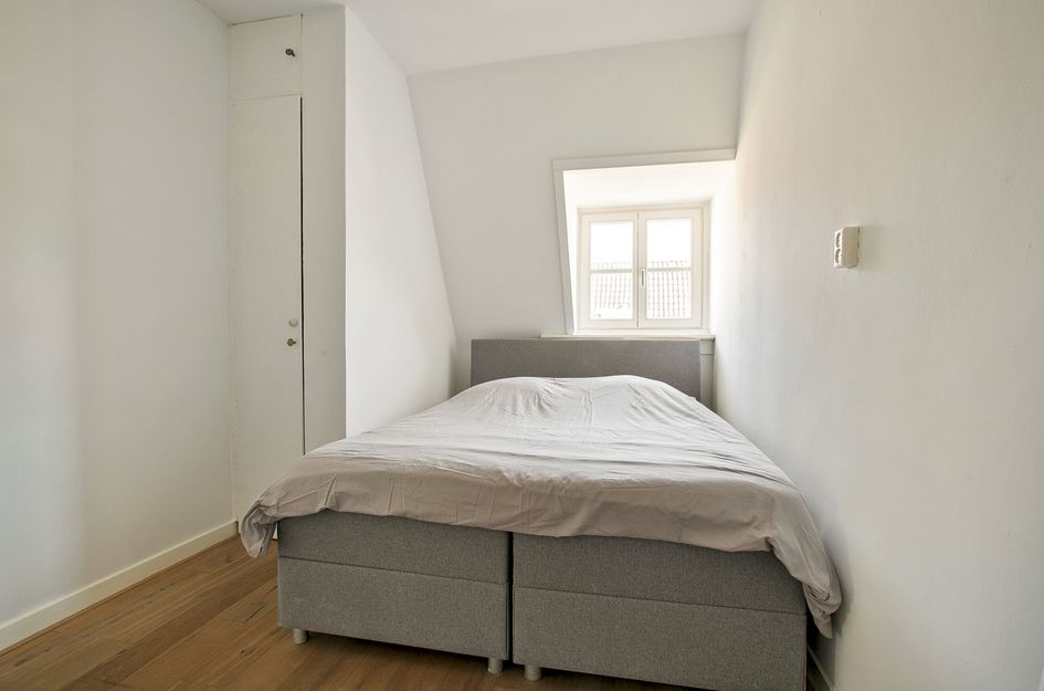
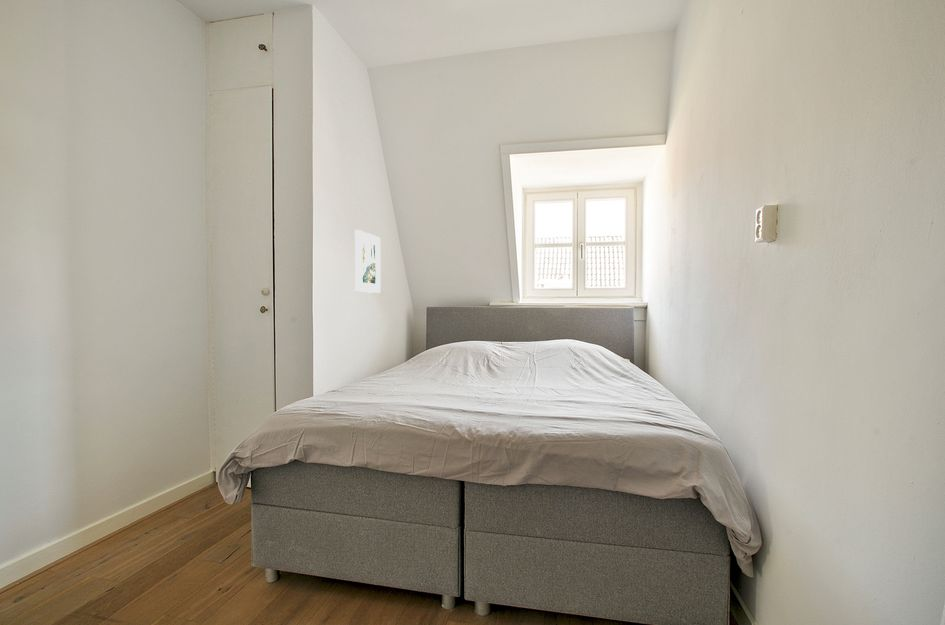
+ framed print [354,229,381,294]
